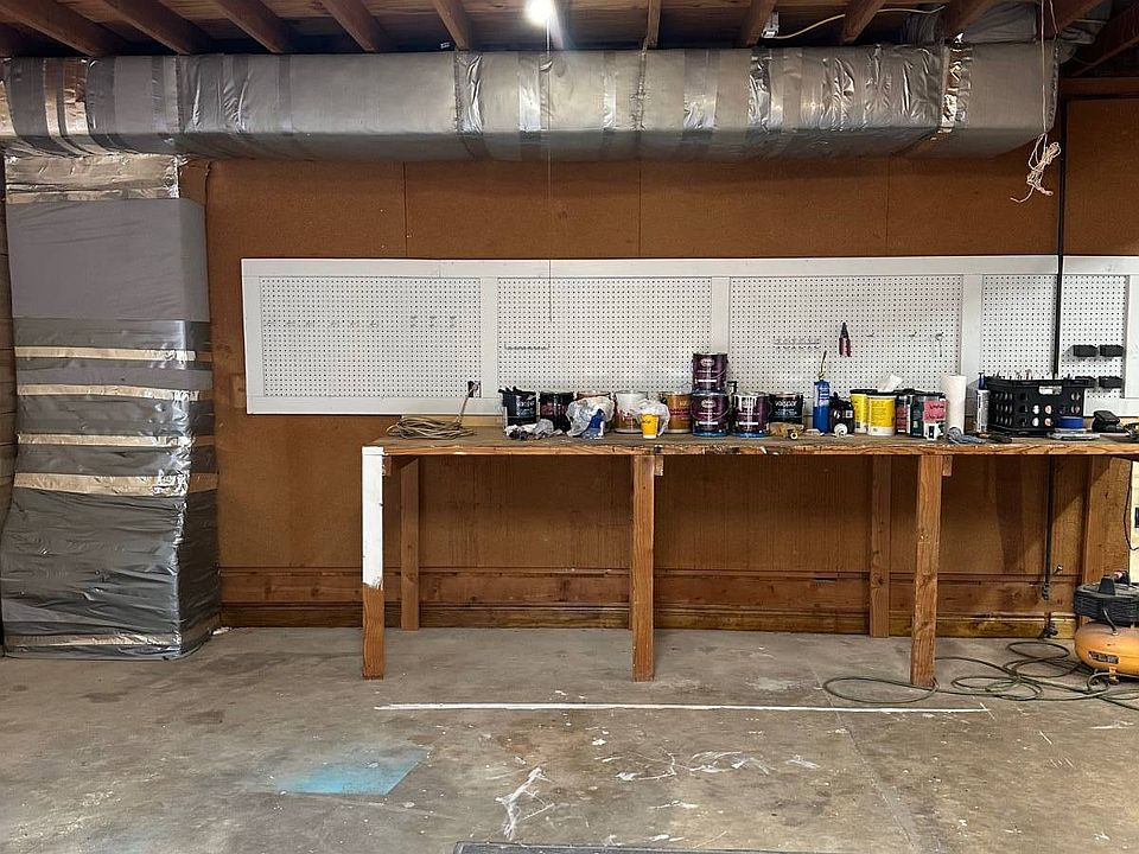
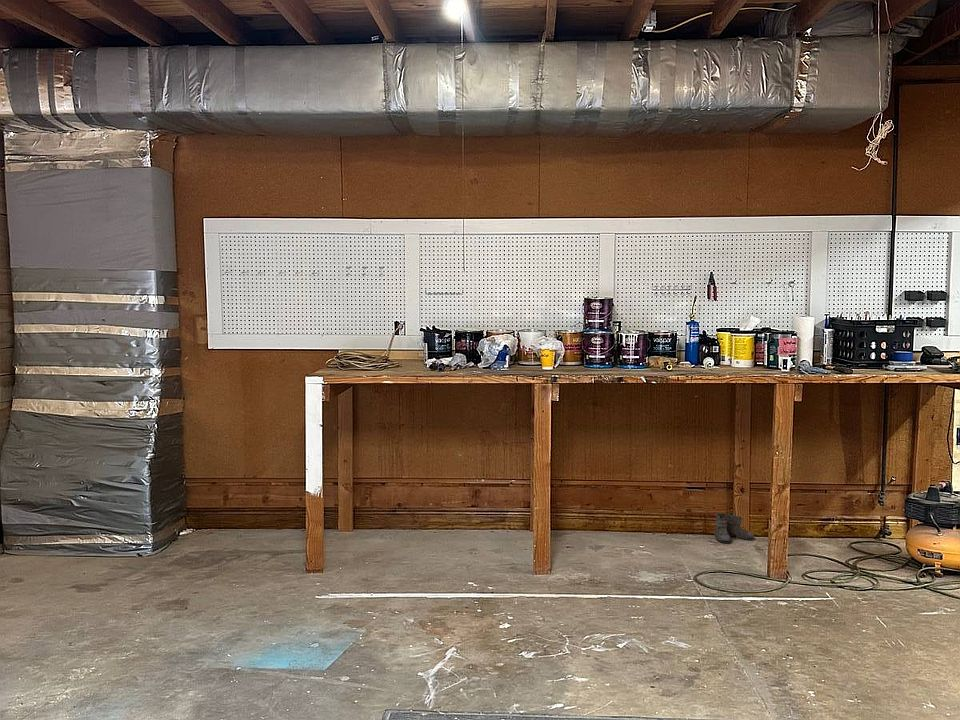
+ boots [709,512,755,544]
